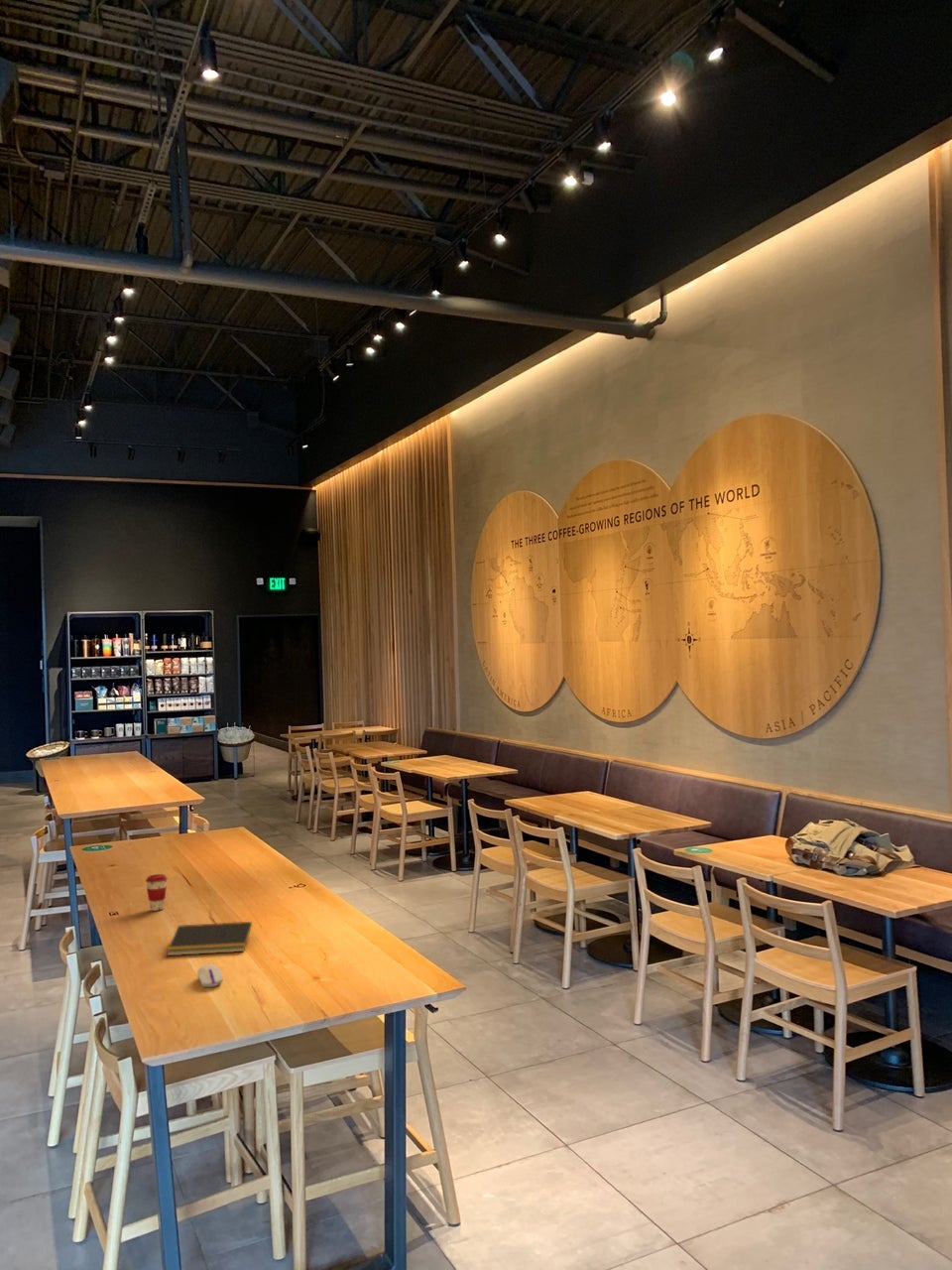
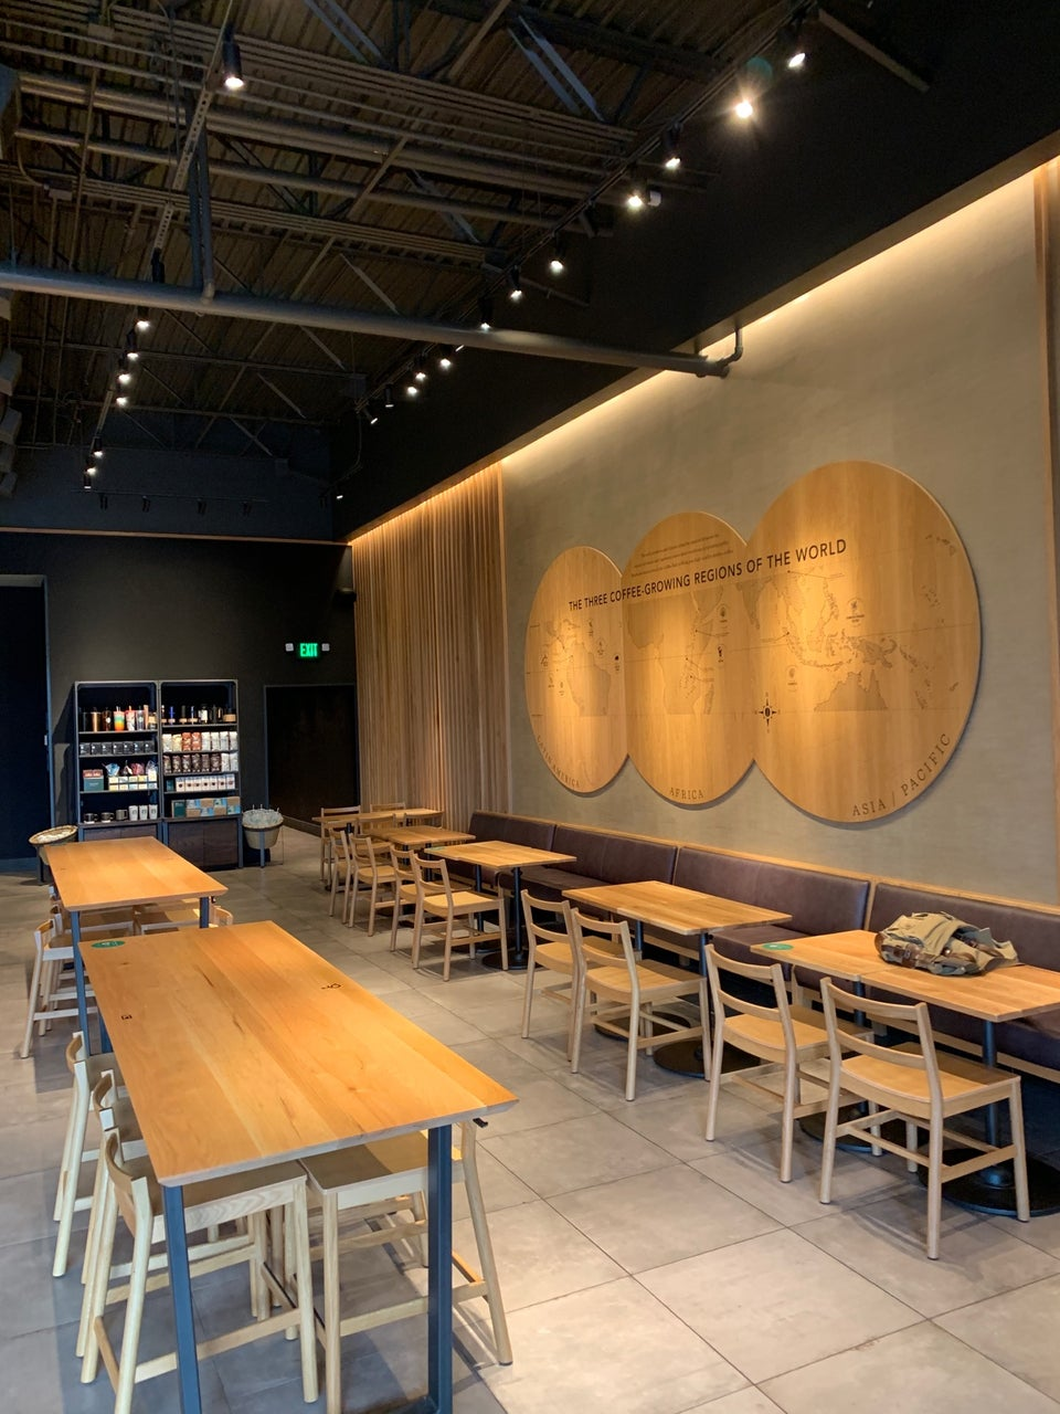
- notepad [166,921,253,956]
- coffee cup [145,873,169,912]
- computer mouse [196,963,224,988]
